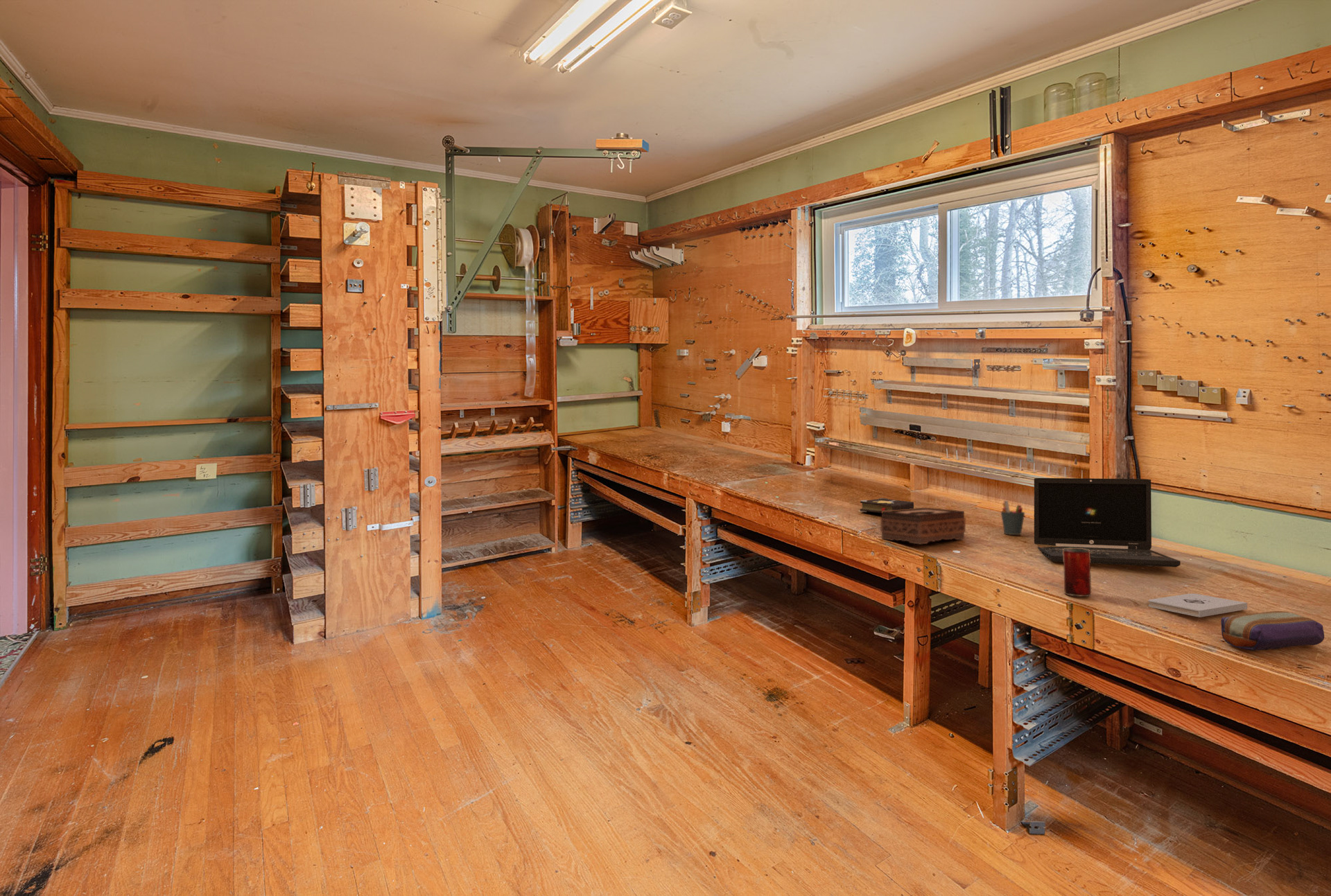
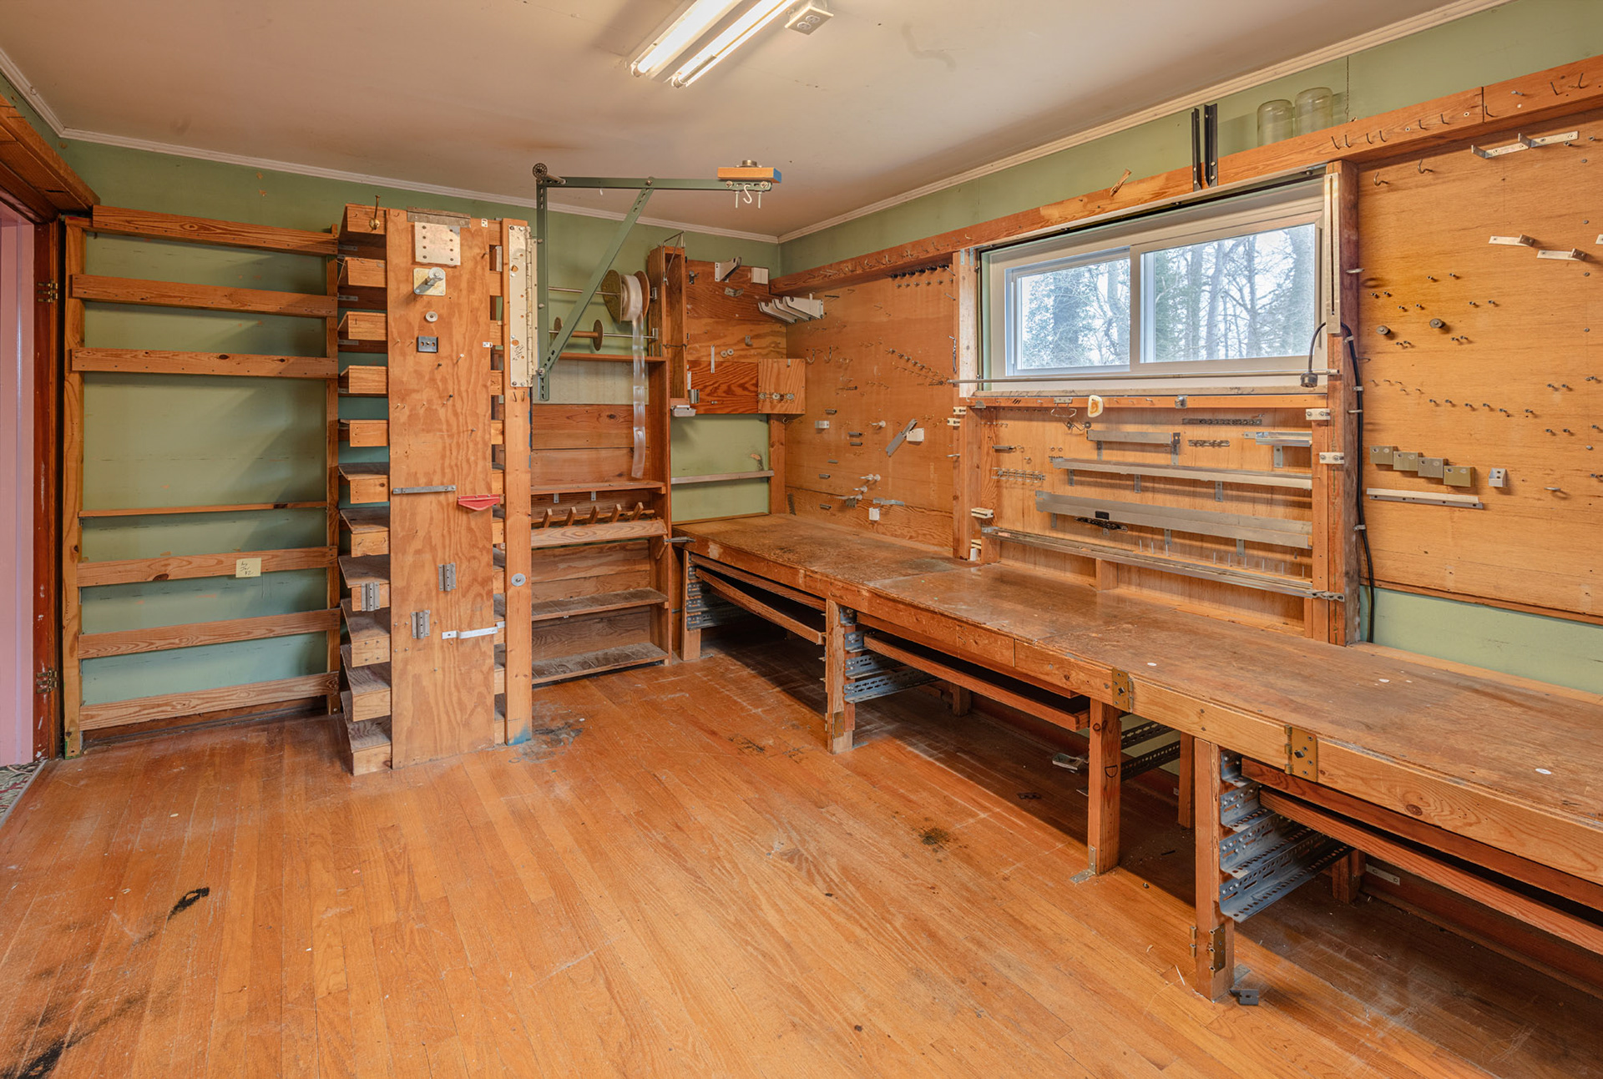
- pen holder [1000,500,1025,536]
- pencil case [1220,610,1325,651]
- beverage can [1063,548,1092,597]
- notepad [1148,593,1248,618]
- laptop [1034,477,1181,568]
- hardback book [859,498,914,514]
- tissue box [880,507,966,545]
